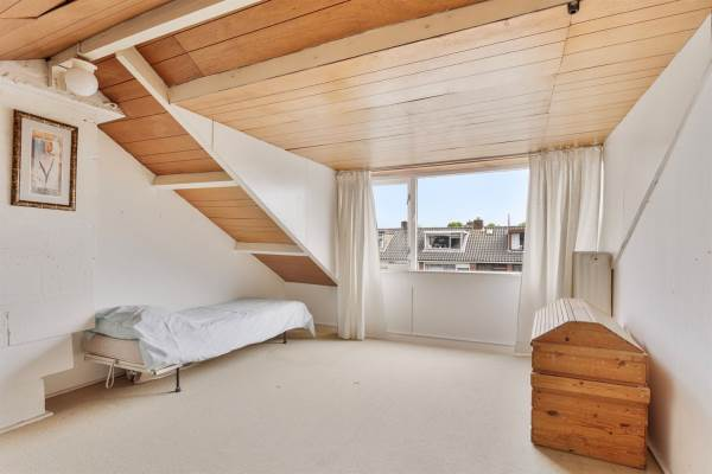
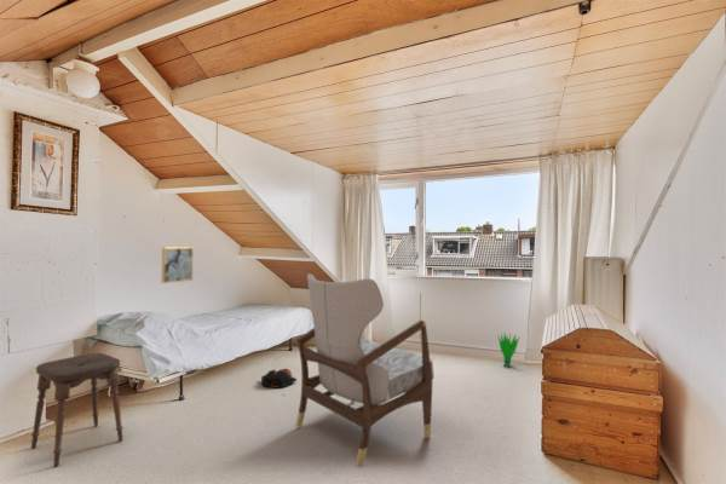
+ bag [260,368,298,390]
+ decorative plant [496,332,520,368]
+ stool [30,352,125,468]
+ wall art [161,246,195,284]
+ armchair [294,272,436,467]
